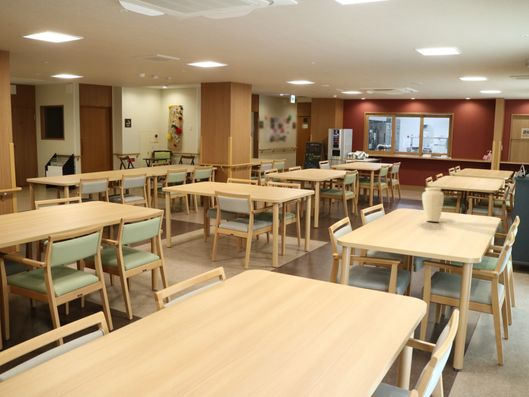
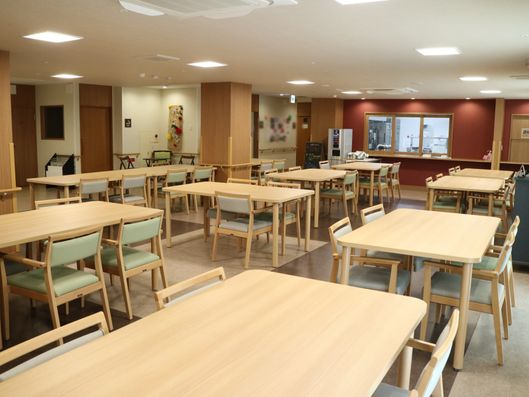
- vase [421,187,445,222]
